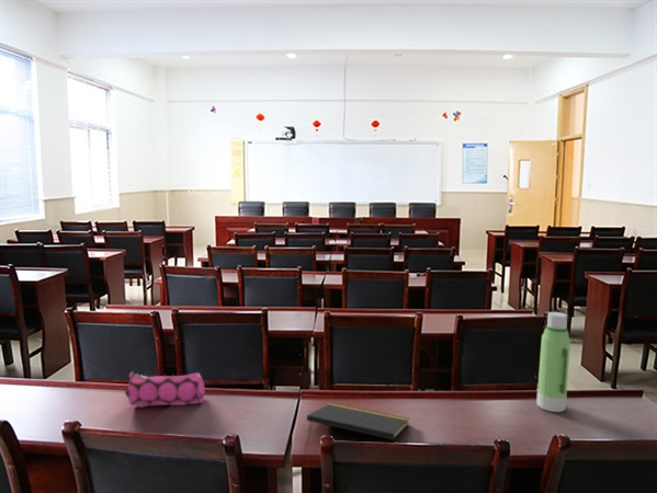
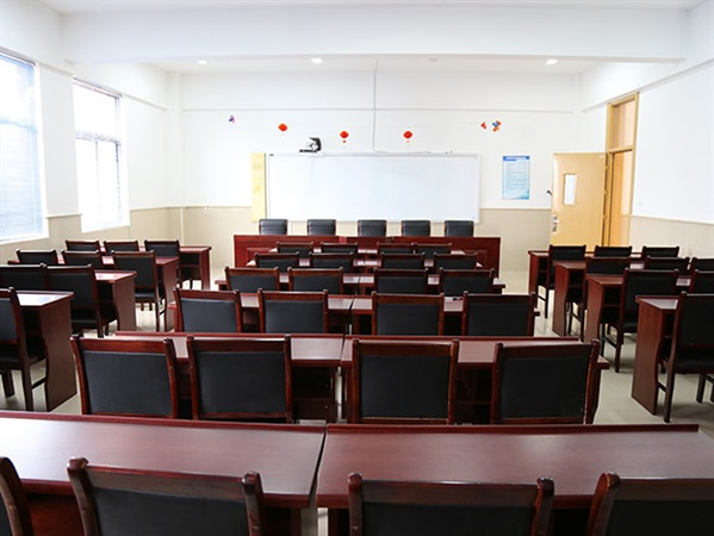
- water bottle [535,311,571,413]
- notepad [306,402,411,442]
- pencil case [124,371,206,408]
